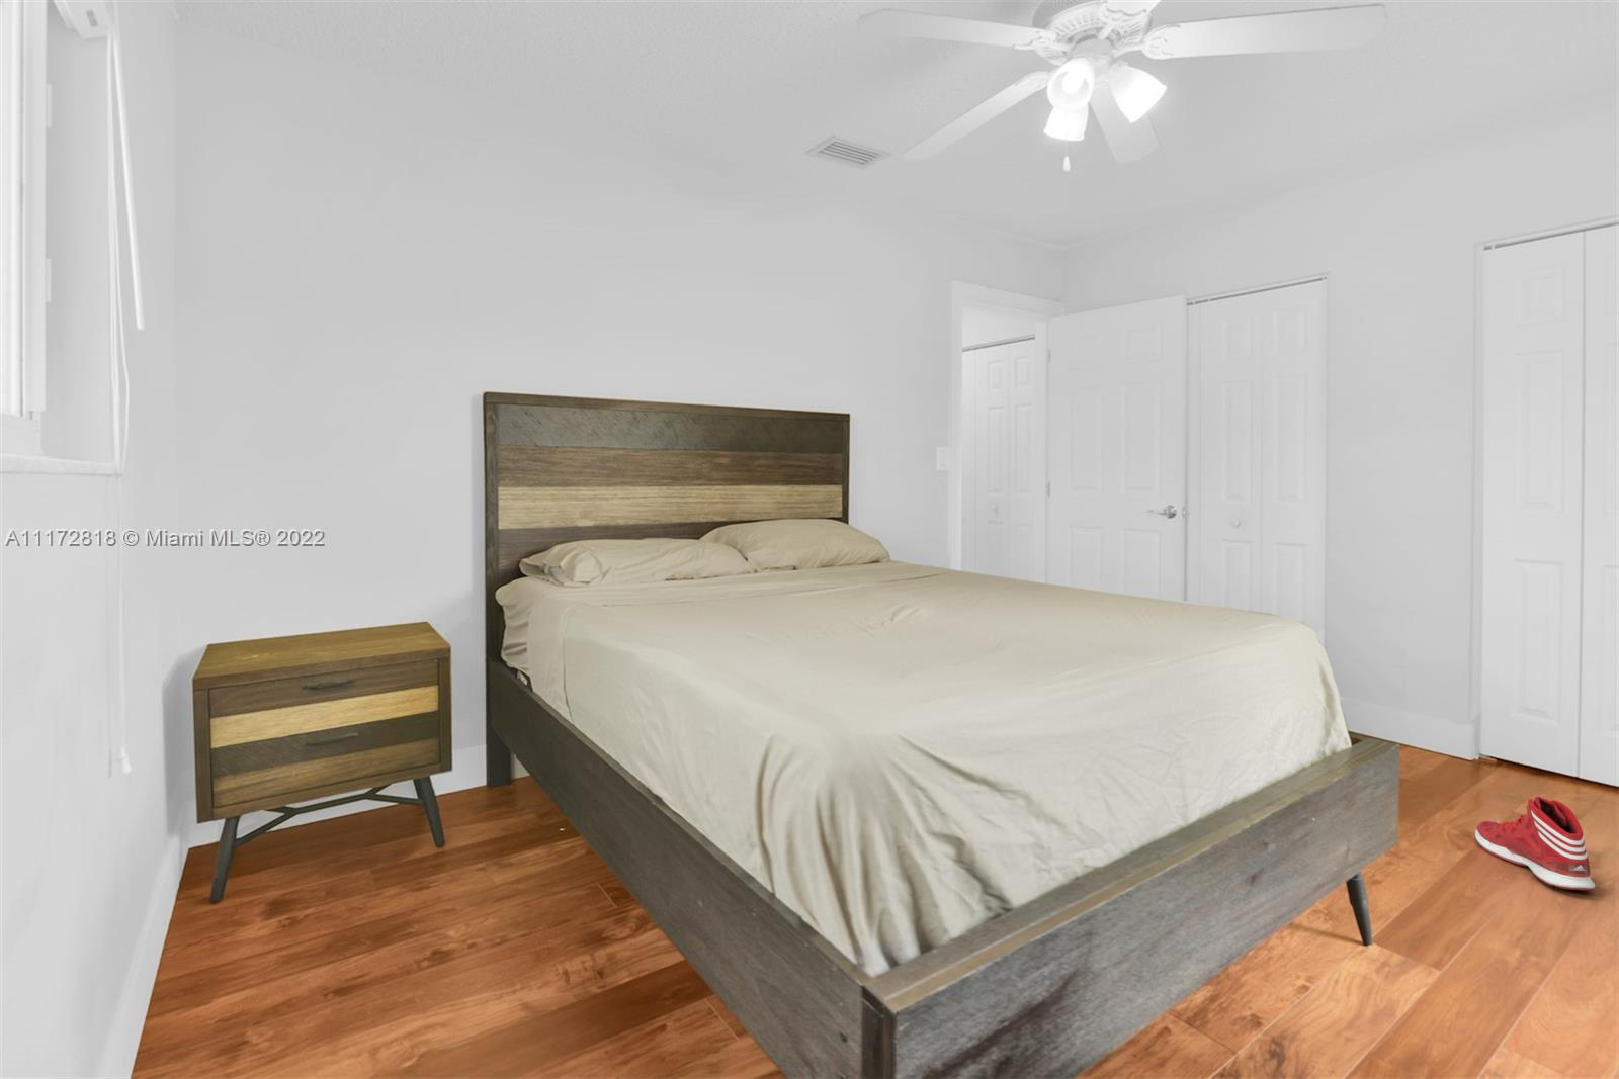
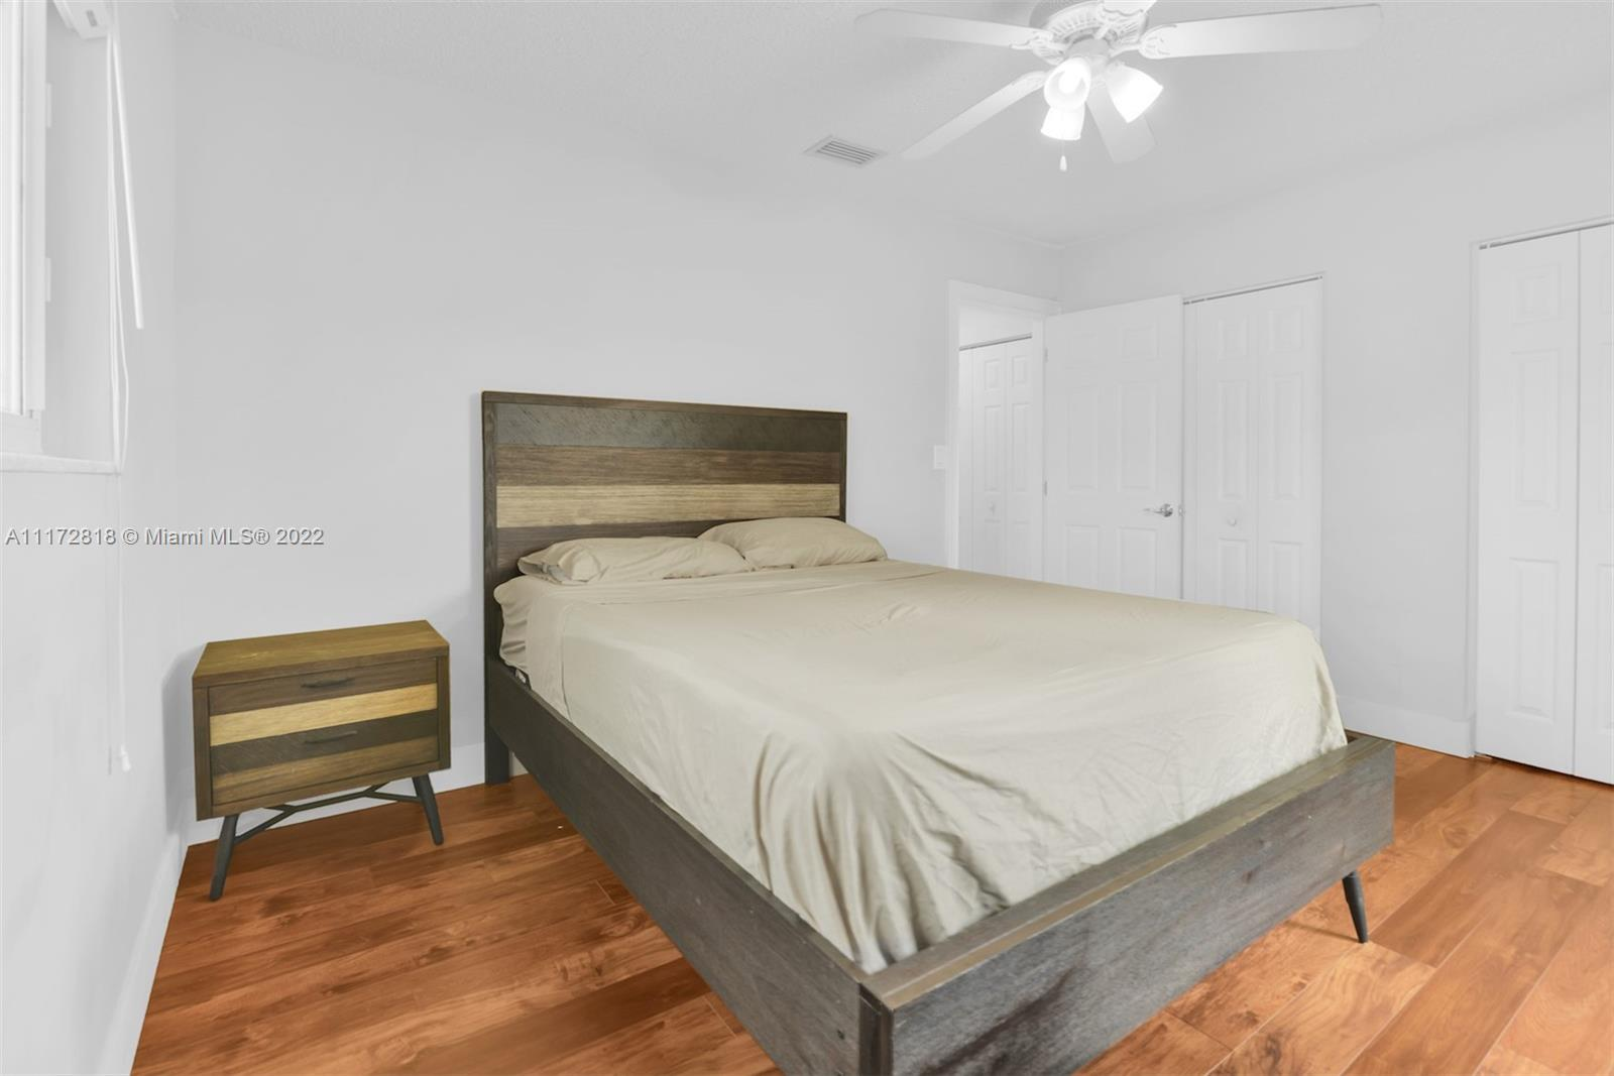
- sneaker [1474,795,1596,891]
